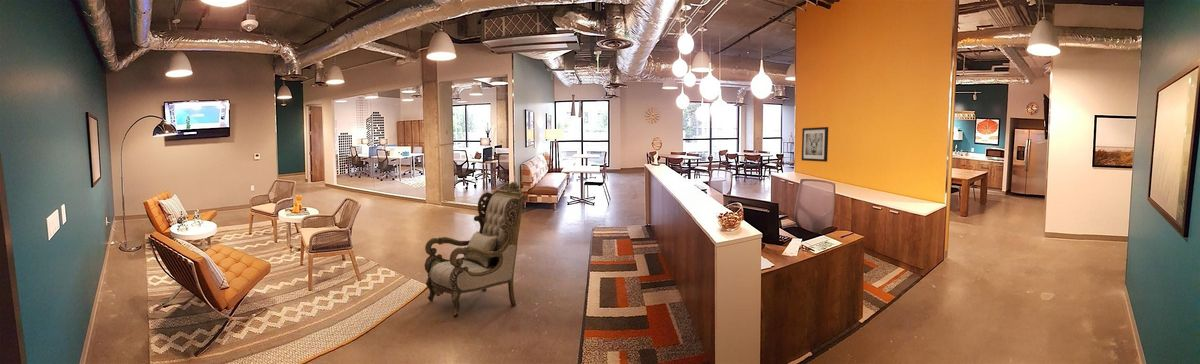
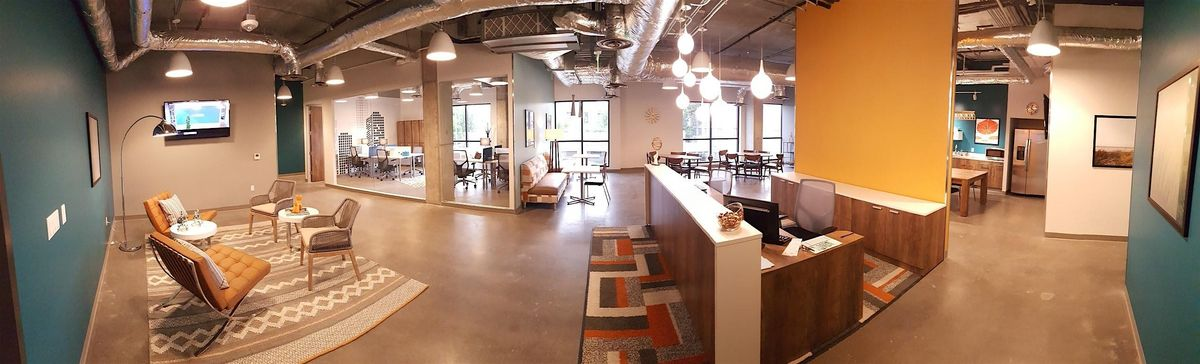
- wall art [801,126,829,163]
- armchair [423,181,528,319]
